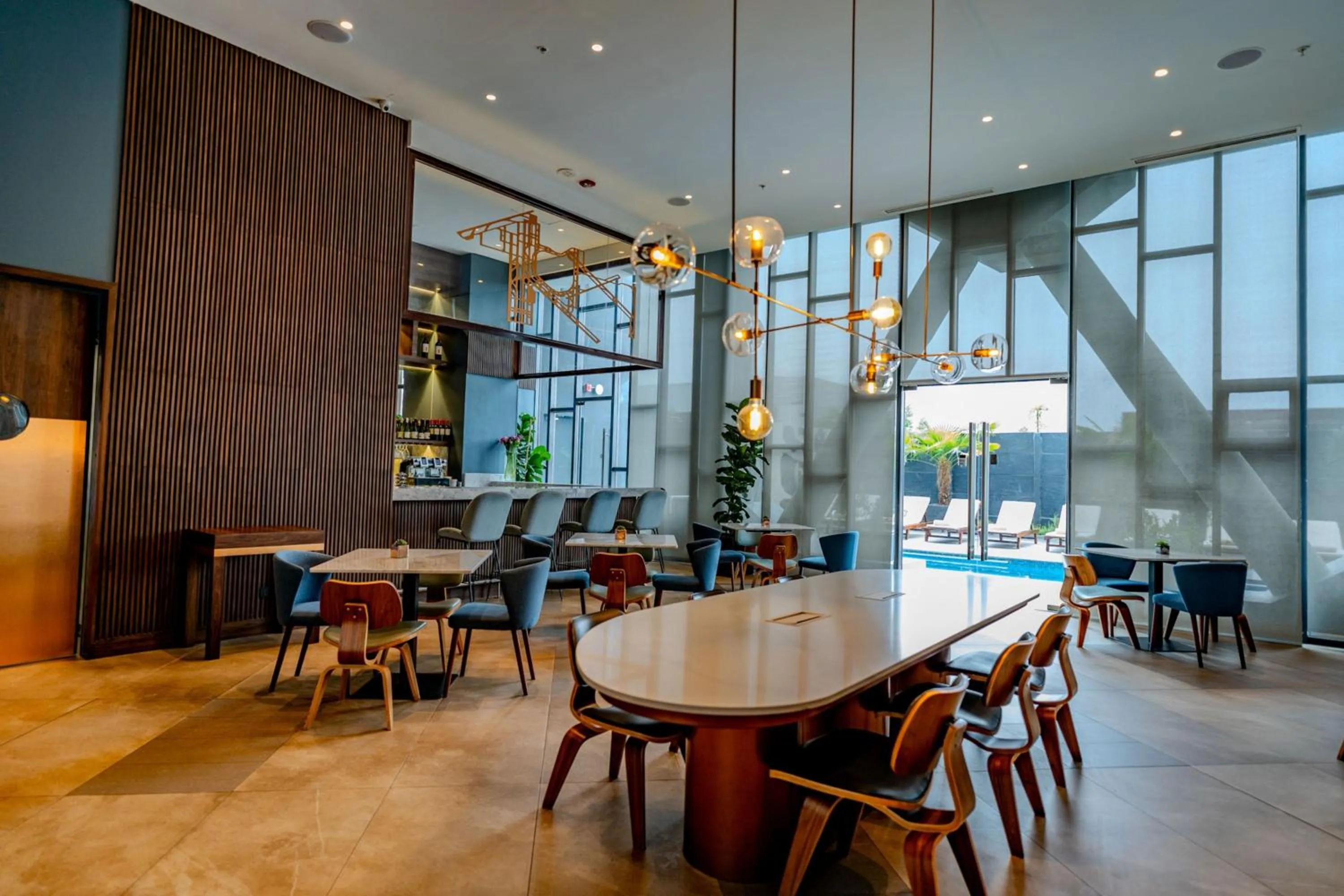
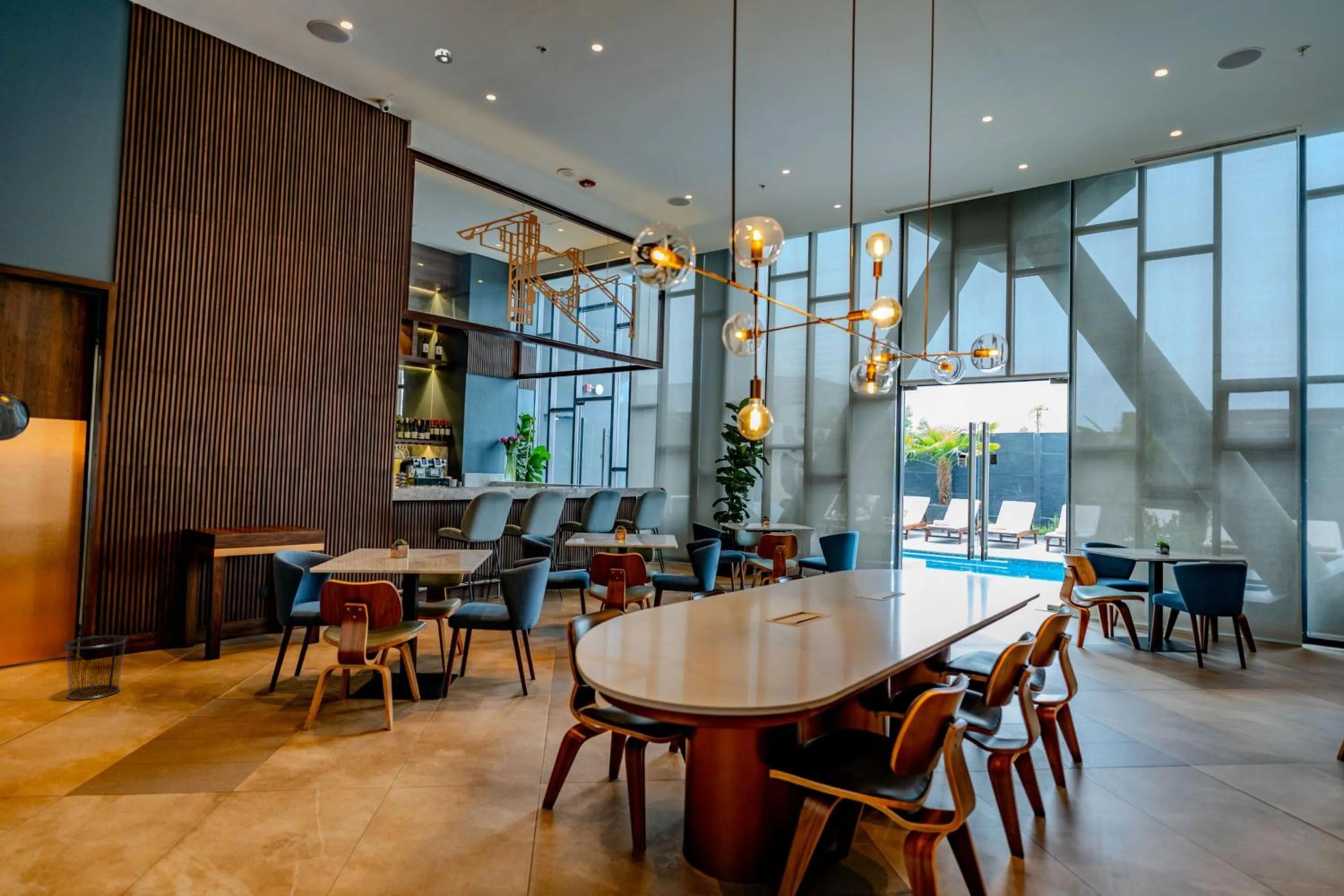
+ smoke detector [435,48,453,65]
+ waste bin [64,635,128,700]
